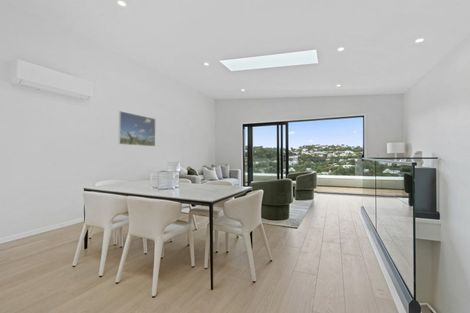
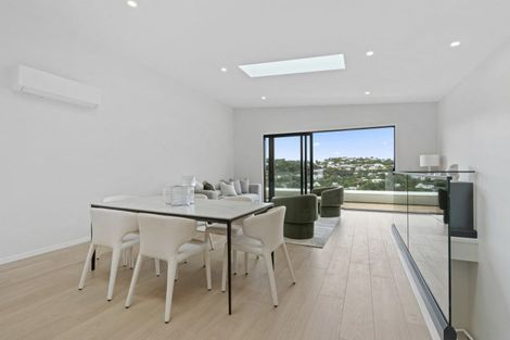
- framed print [118,110,156,148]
